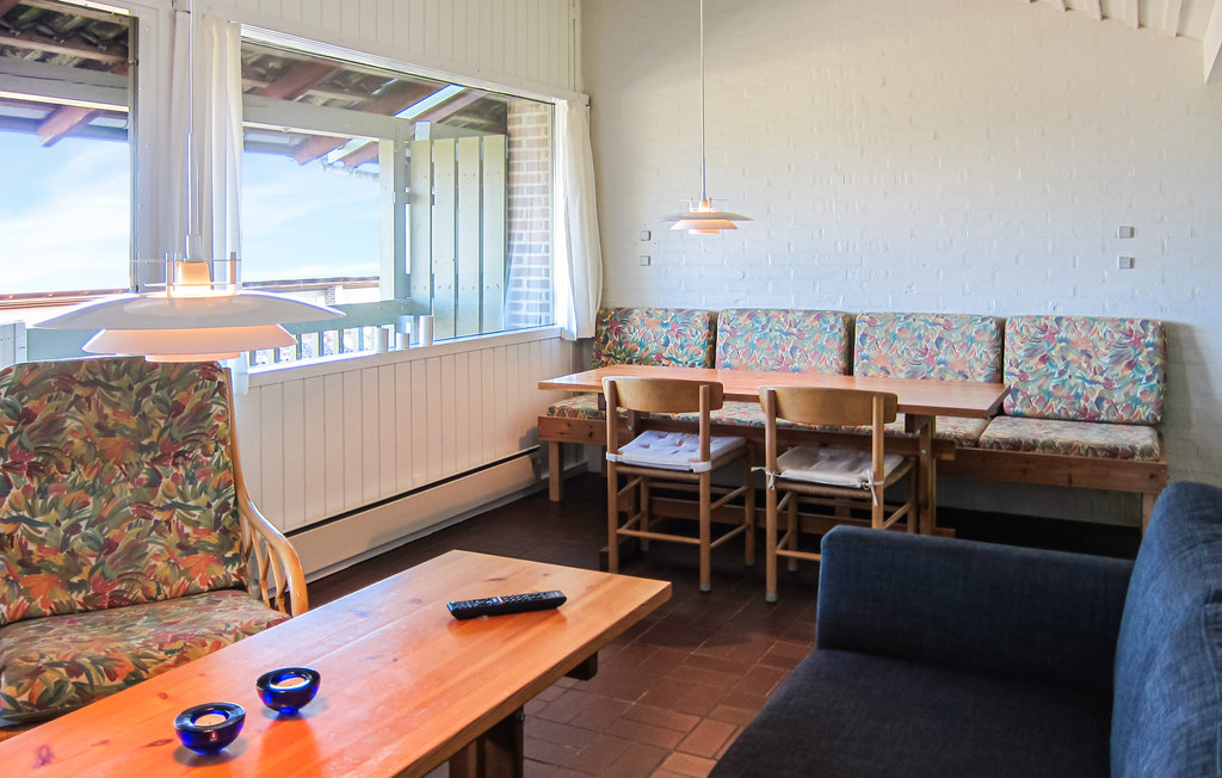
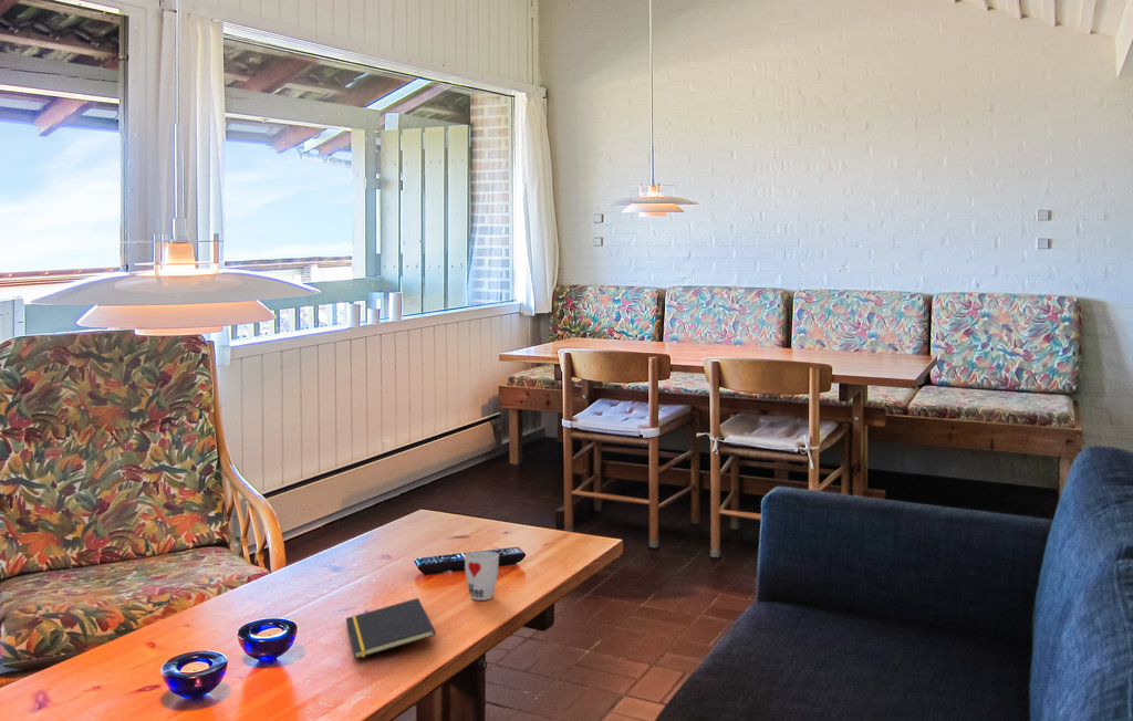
+ notepad [345,597,437,660]
+ cup [464,550,500,602]
